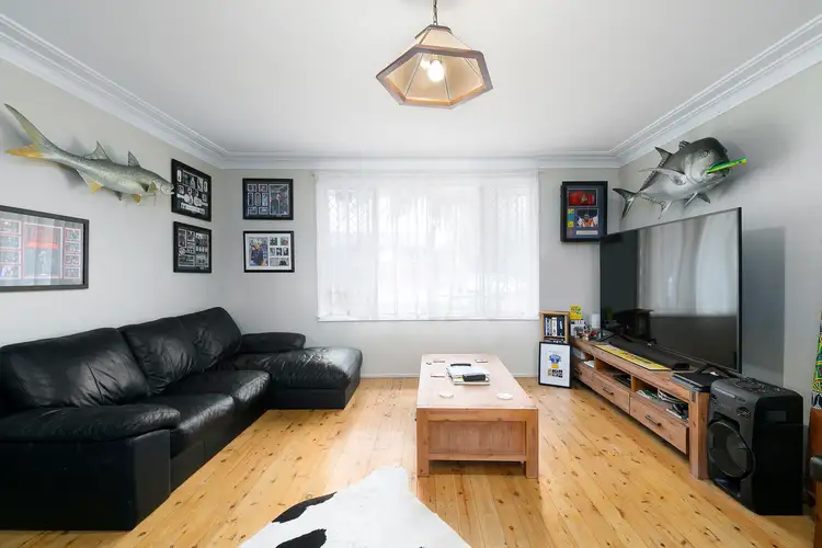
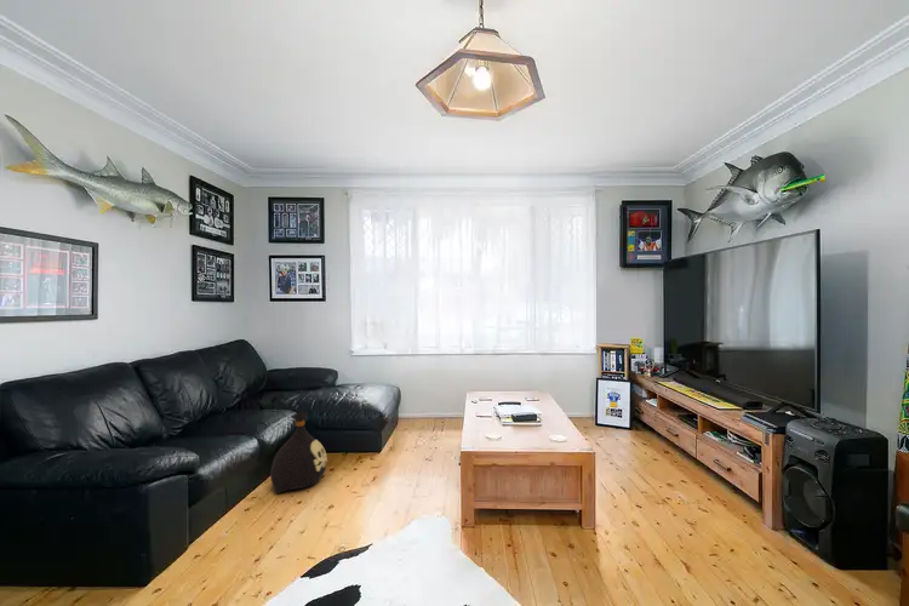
+ bag [269,411,328,494]
